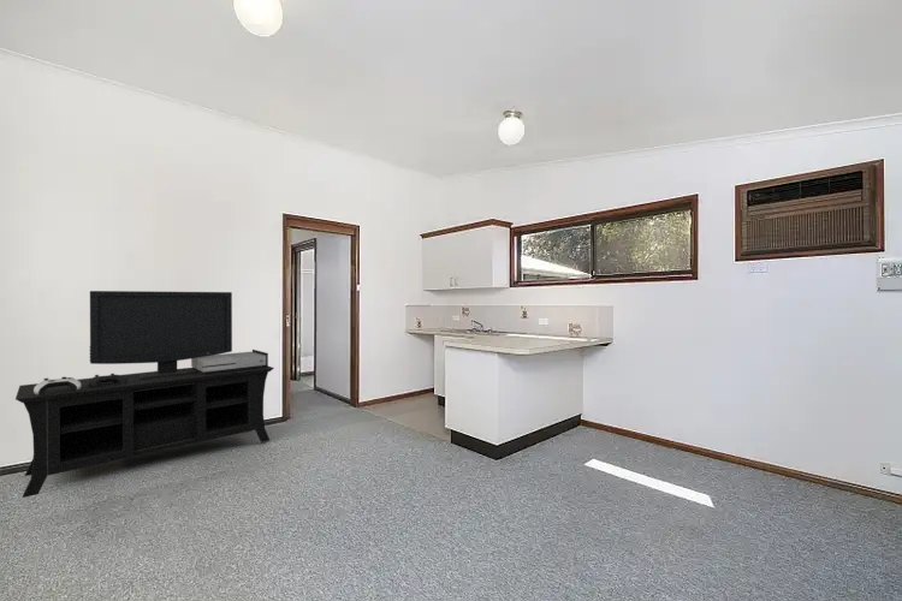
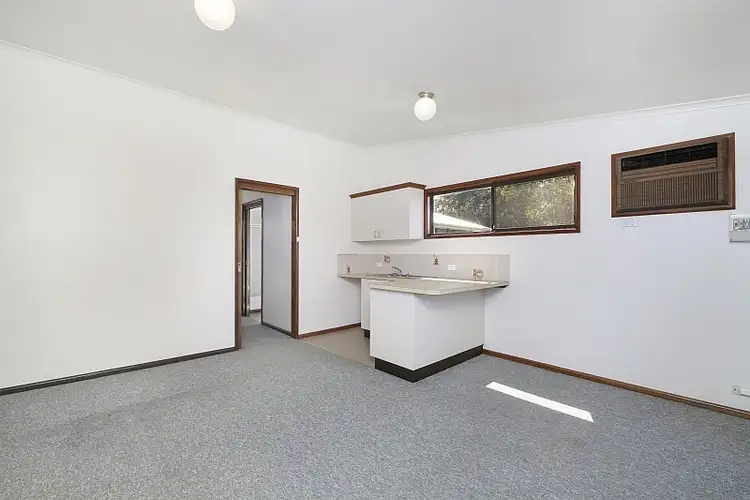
- media console [14,290,275,499]
